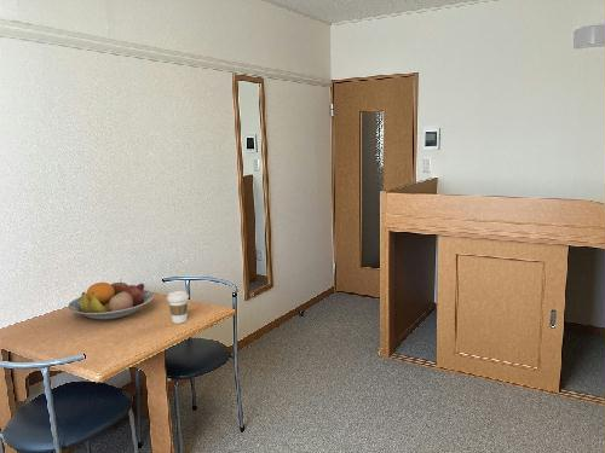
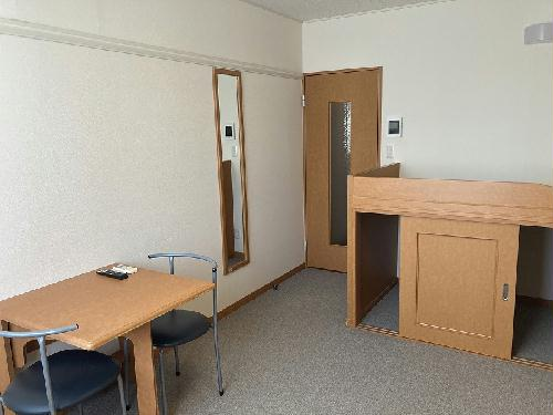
- coffee cup [166,290,190,325]
- fruit bowl [67,278,155,321]
